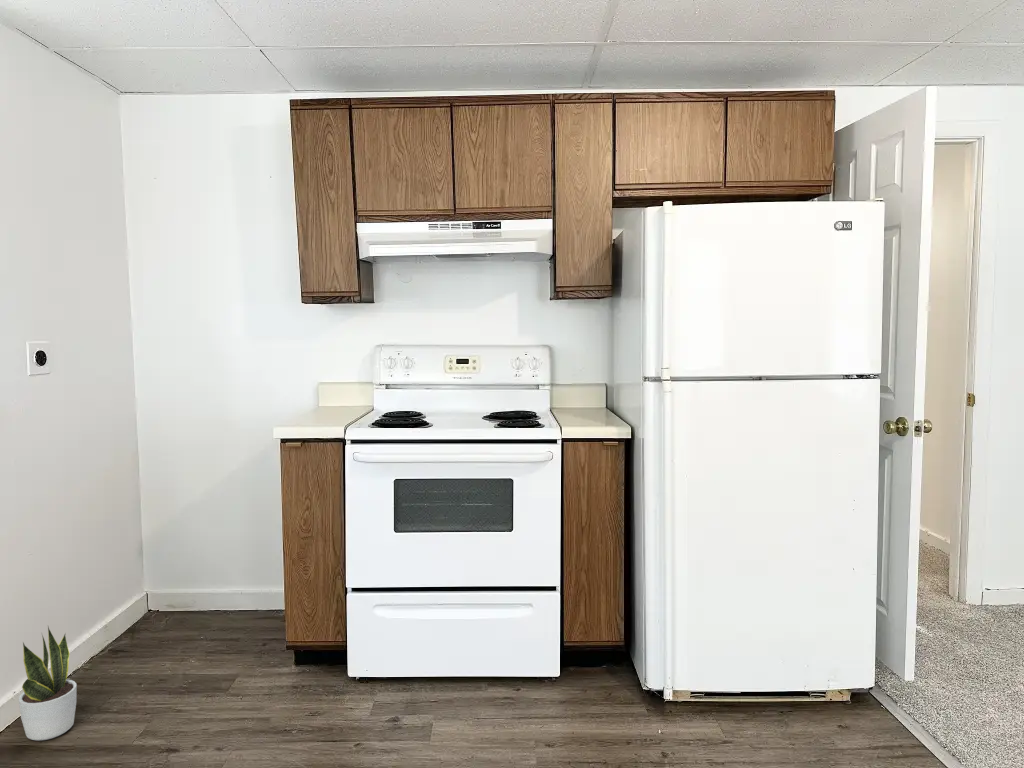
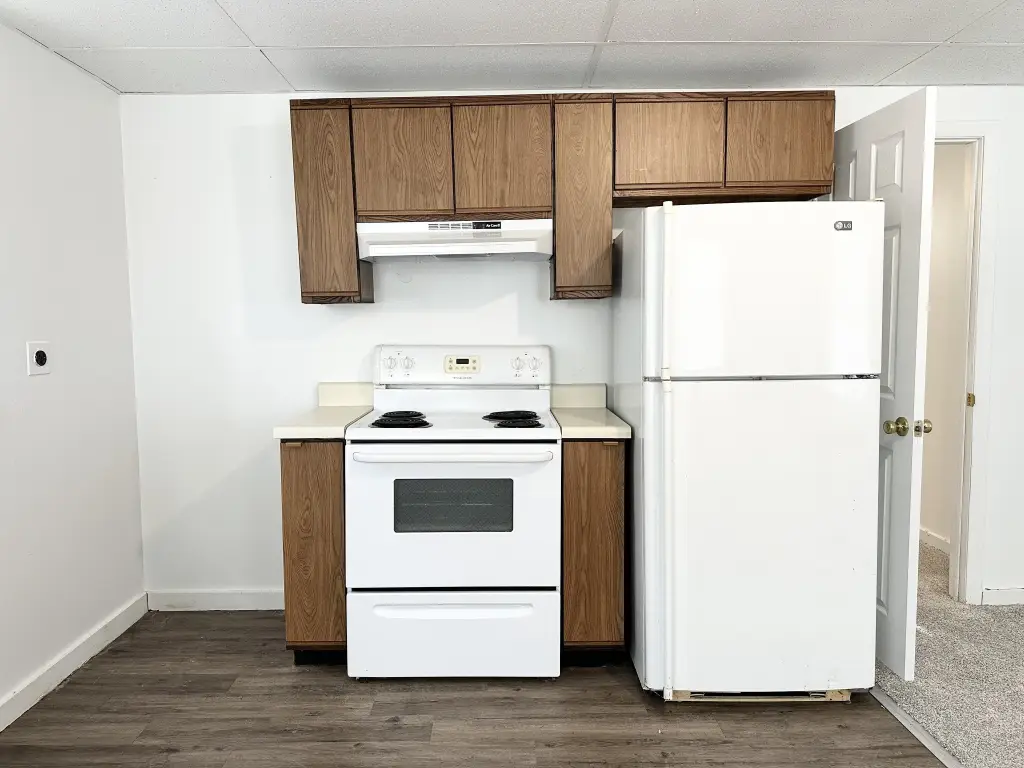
- potted plant [18,626,78,742]
